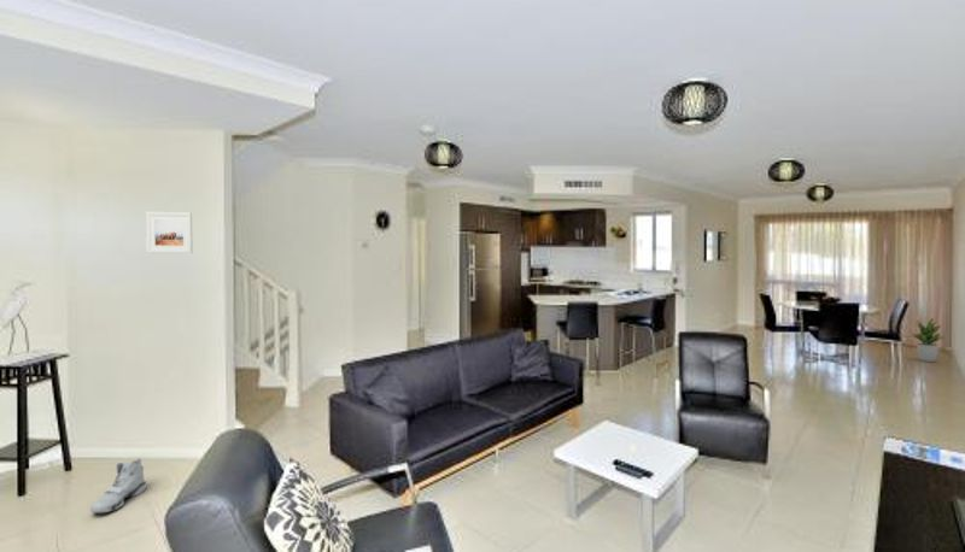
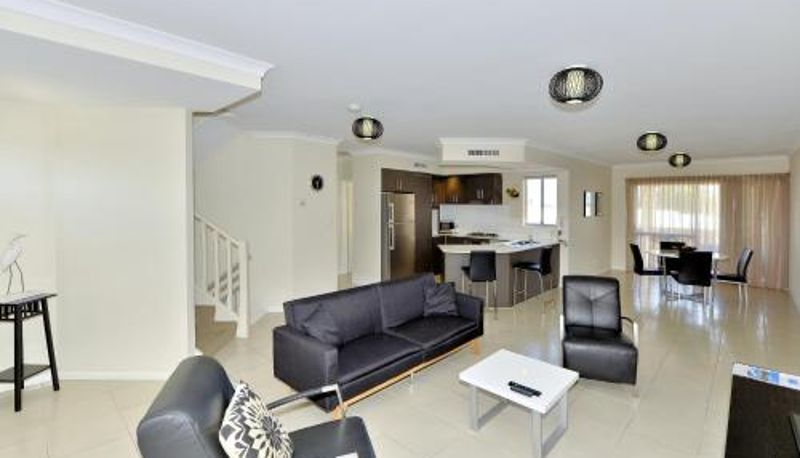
- potted plant [912,317,948,363]
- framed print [145,211,193,254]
- sneaker [89,457,147,513]
